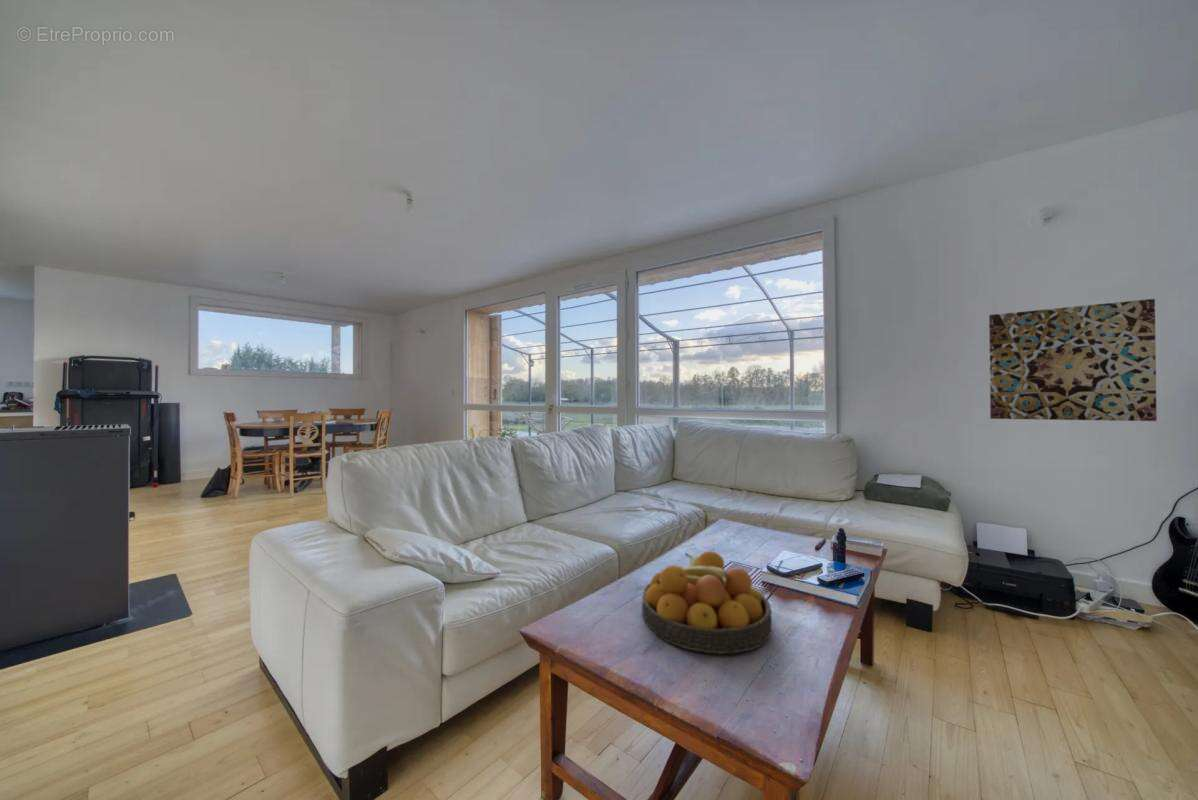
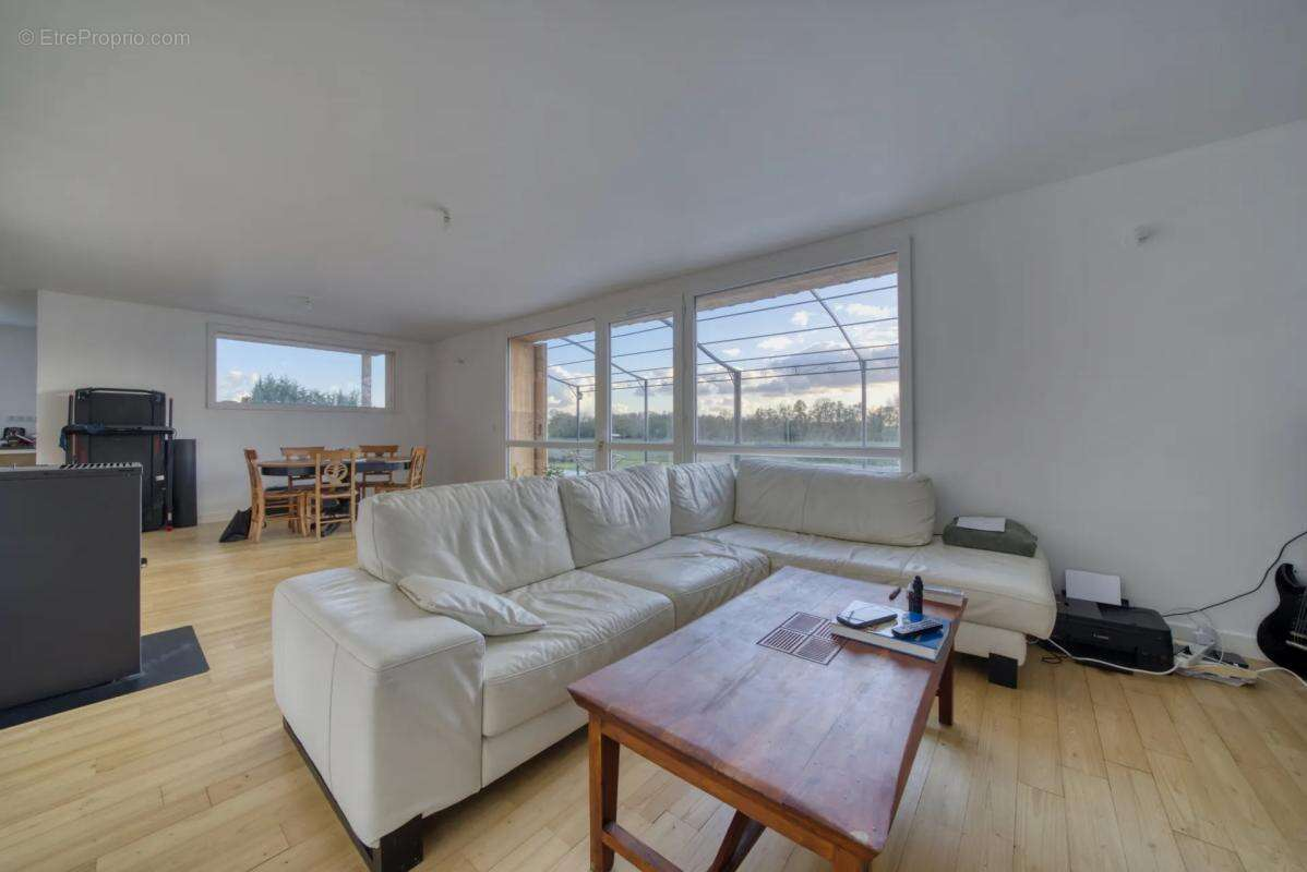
- fruit bowl [641,550,773,655]
- wall art [988,298,1158,422]
